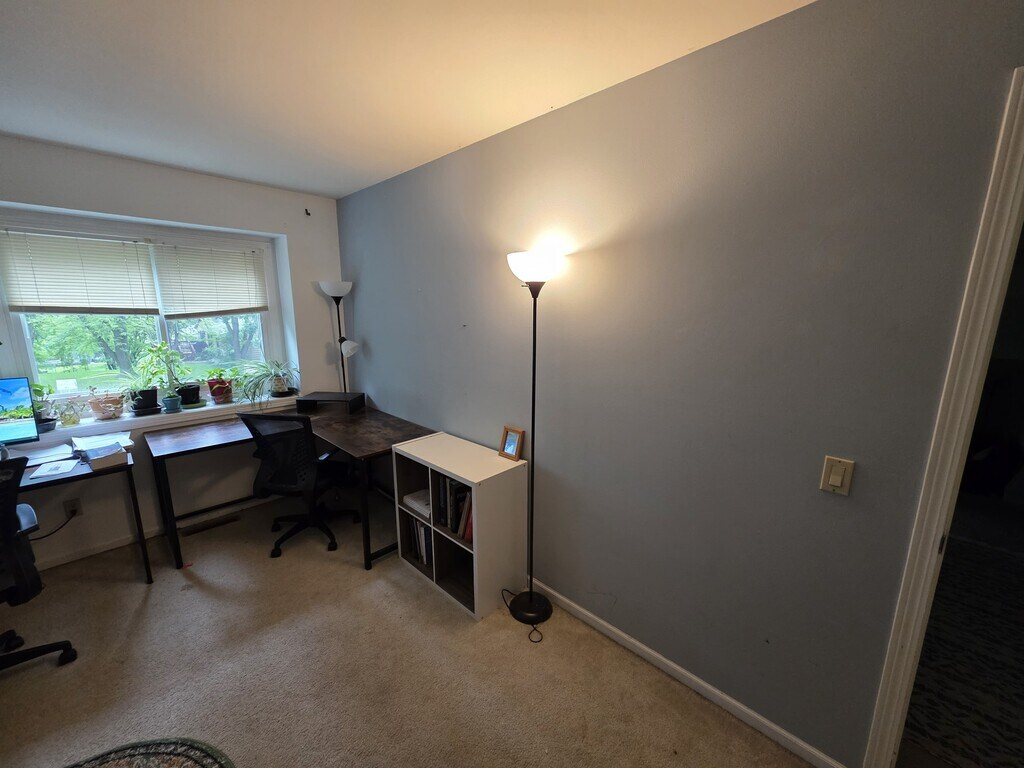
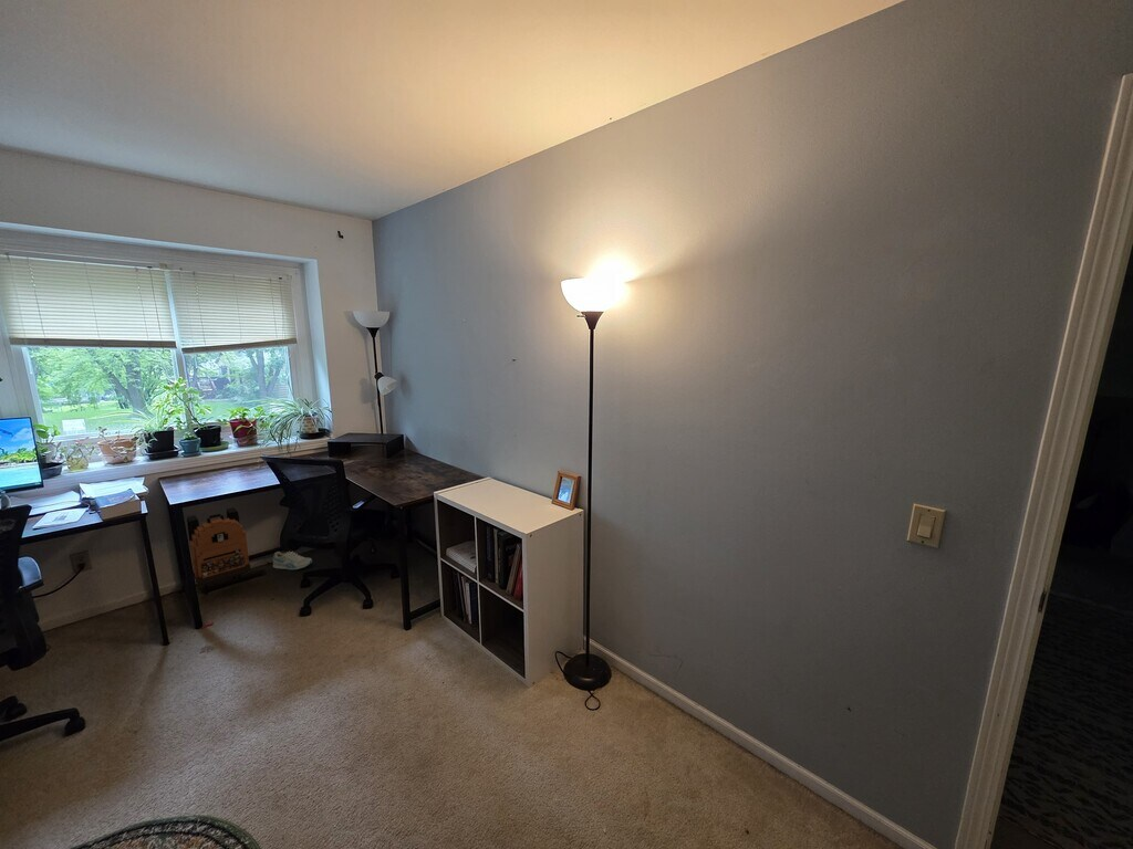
+ sneaker [272,551,313,570]
+ backpack [186,506,252,595]
